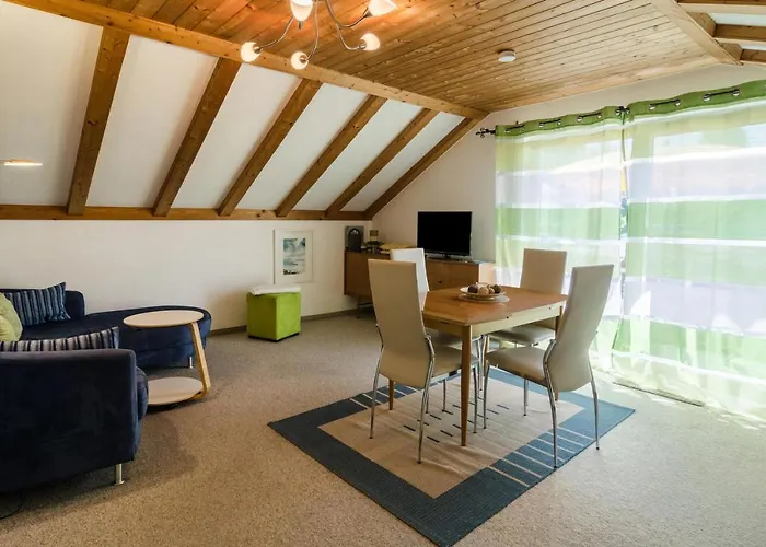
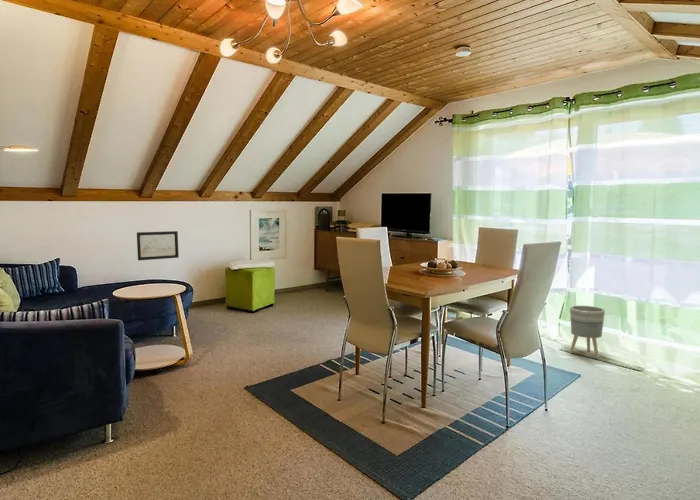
+ wall art [136,230,180,261]
+ planter [569,305,606,360]
